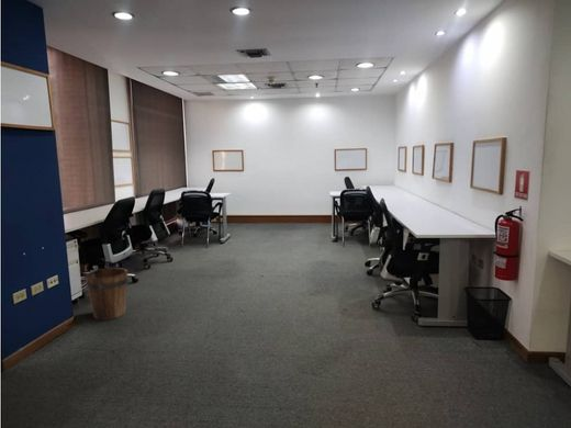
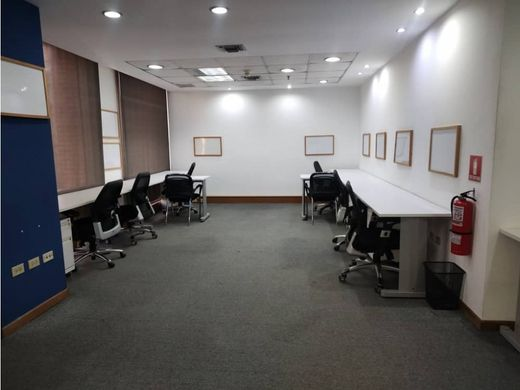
- bucket [85,267,130,322]
